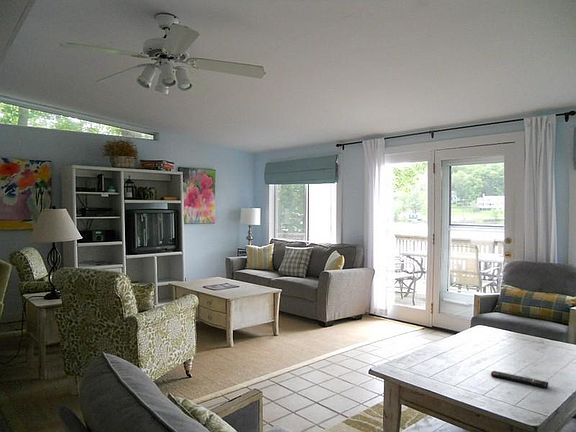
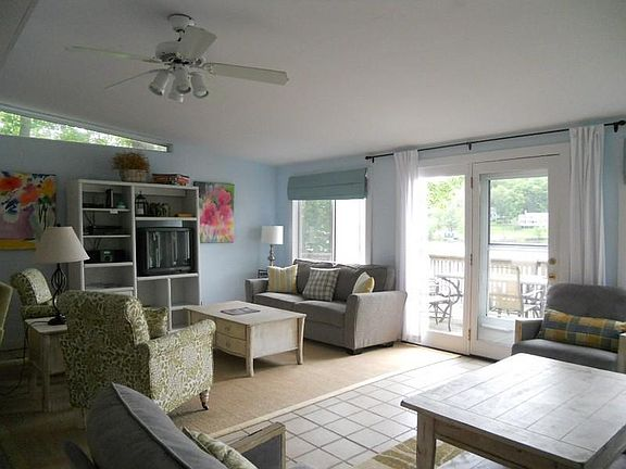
- remote control [490,370,549,389]
